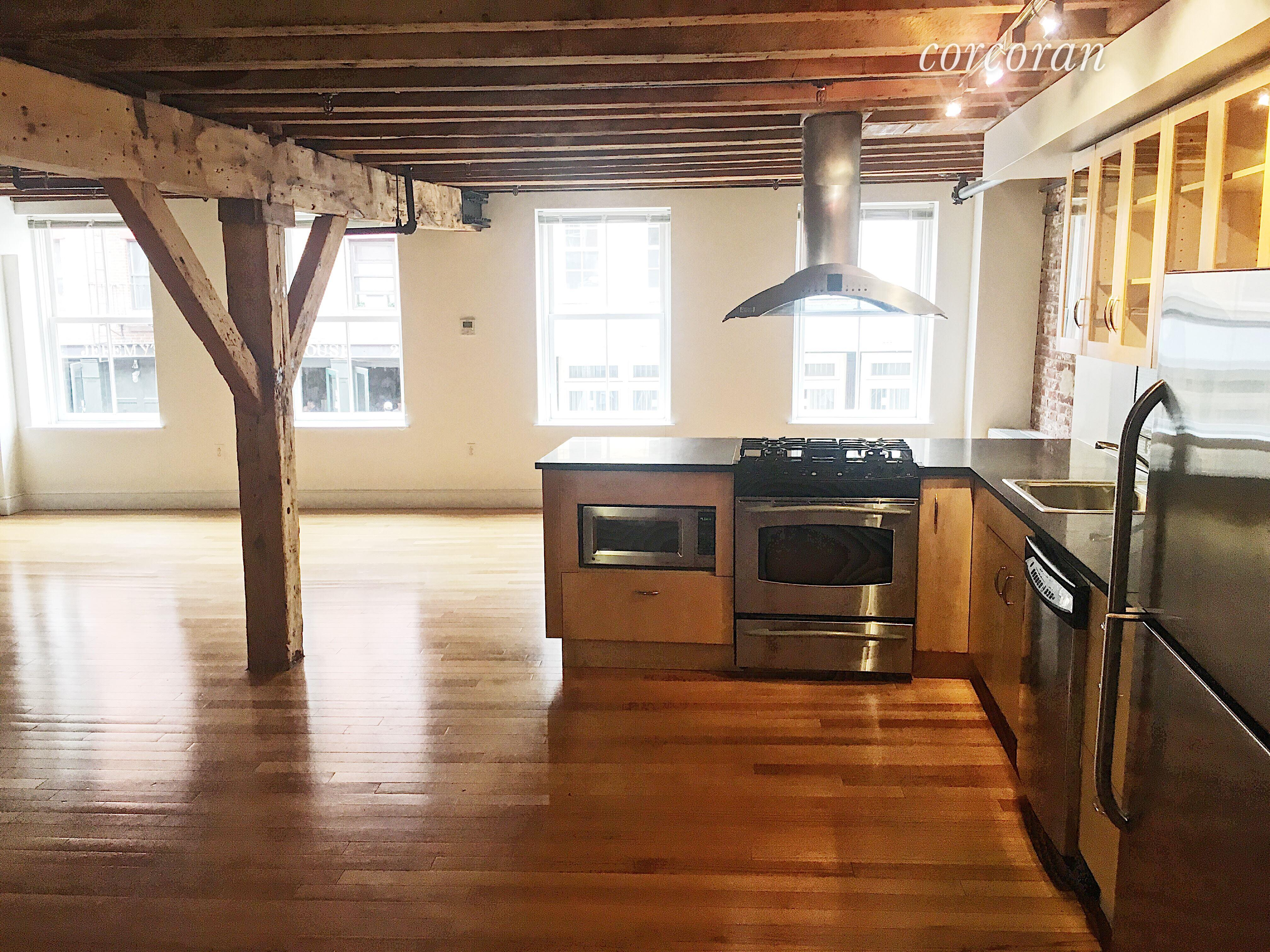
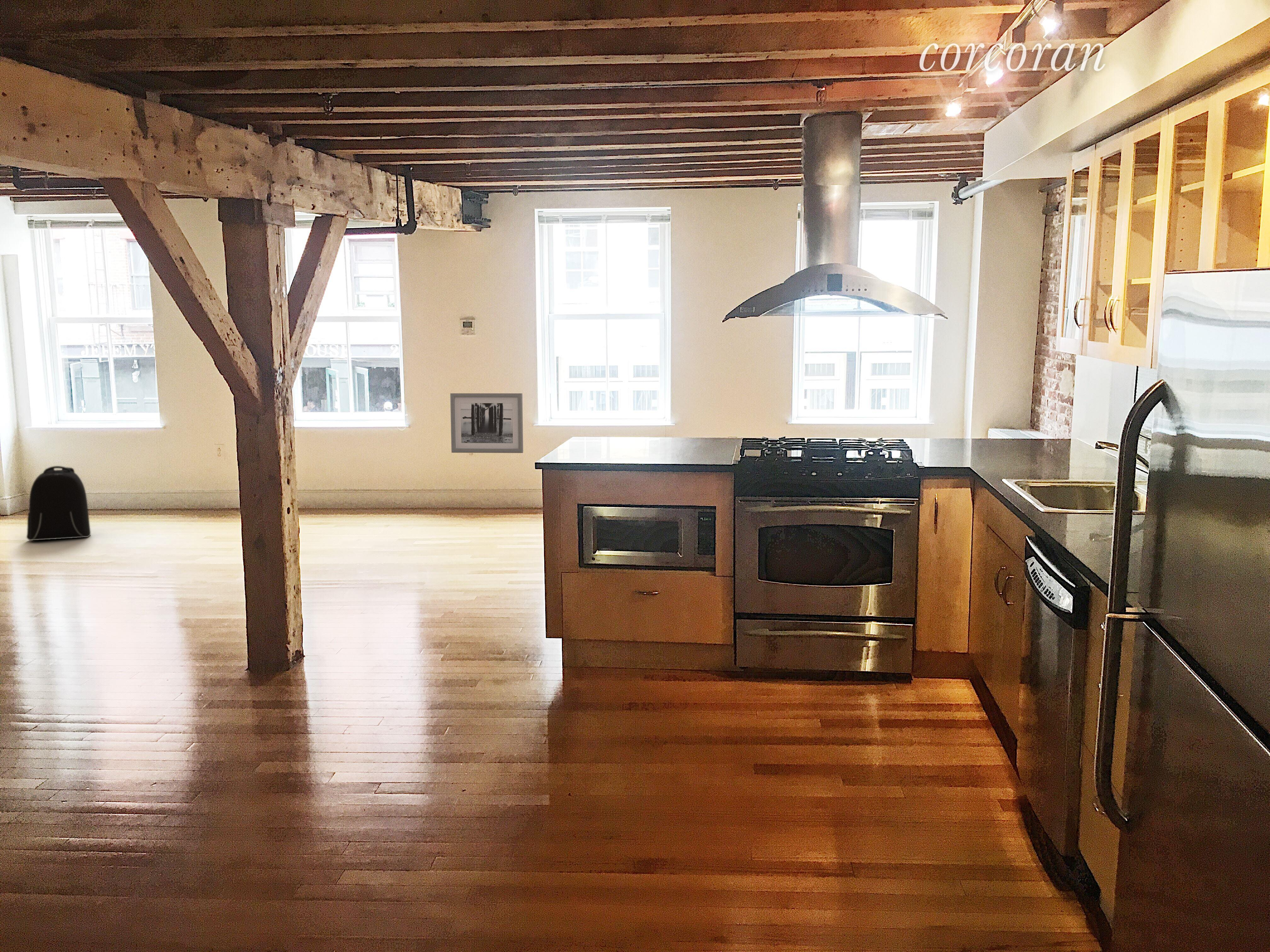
+ backpack [26,466,91,541]
+ wall art [450,393,523,453]
